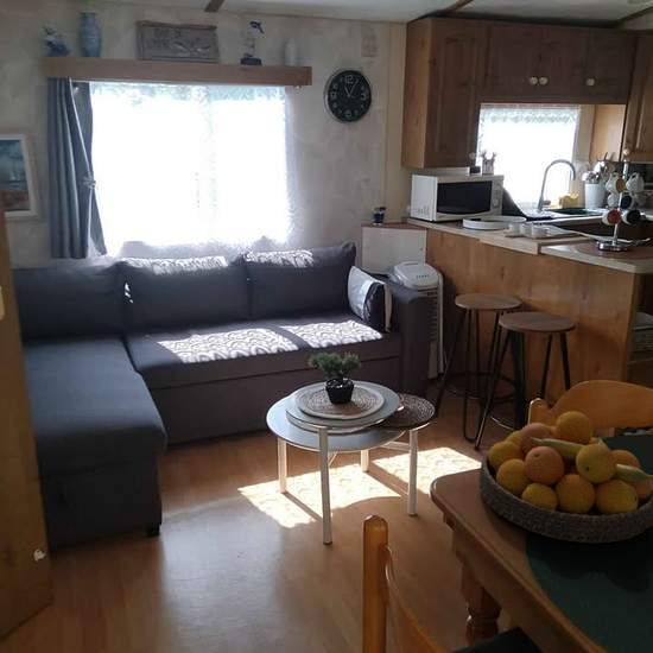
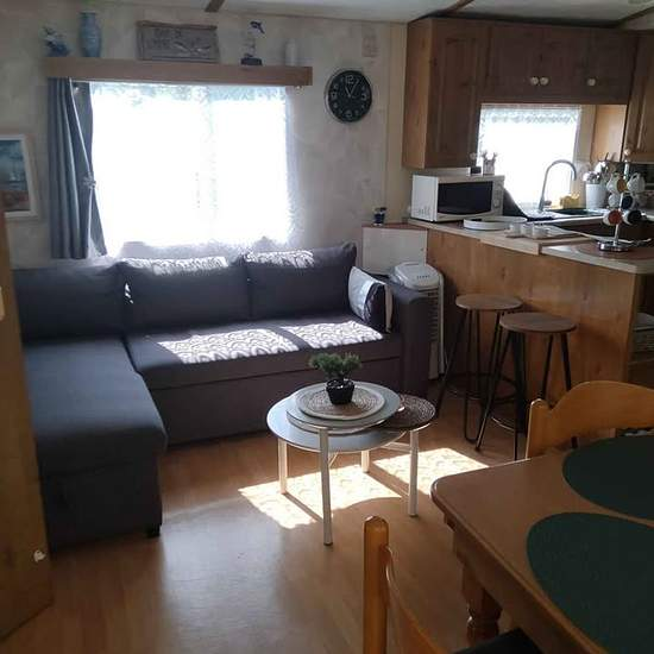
- fruit bowl [477,411,653,544]
